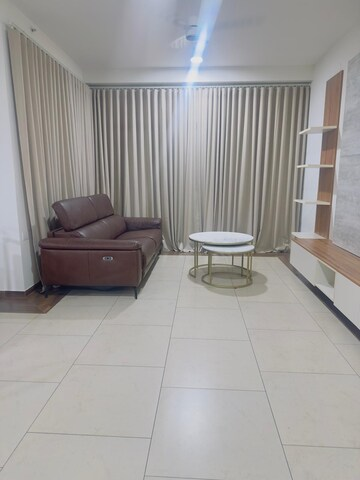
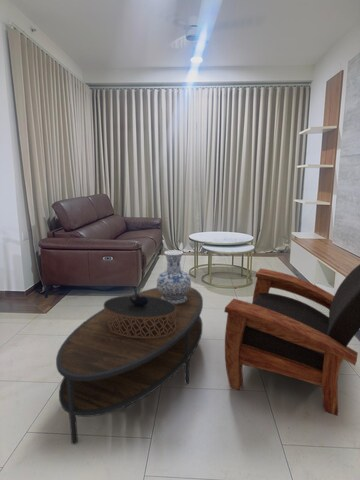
+ coffee table [55,286,204,446]
+ vase [156,249,192,304]
+ armchair [223,263,360,417]
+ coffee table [103,293,176,338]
